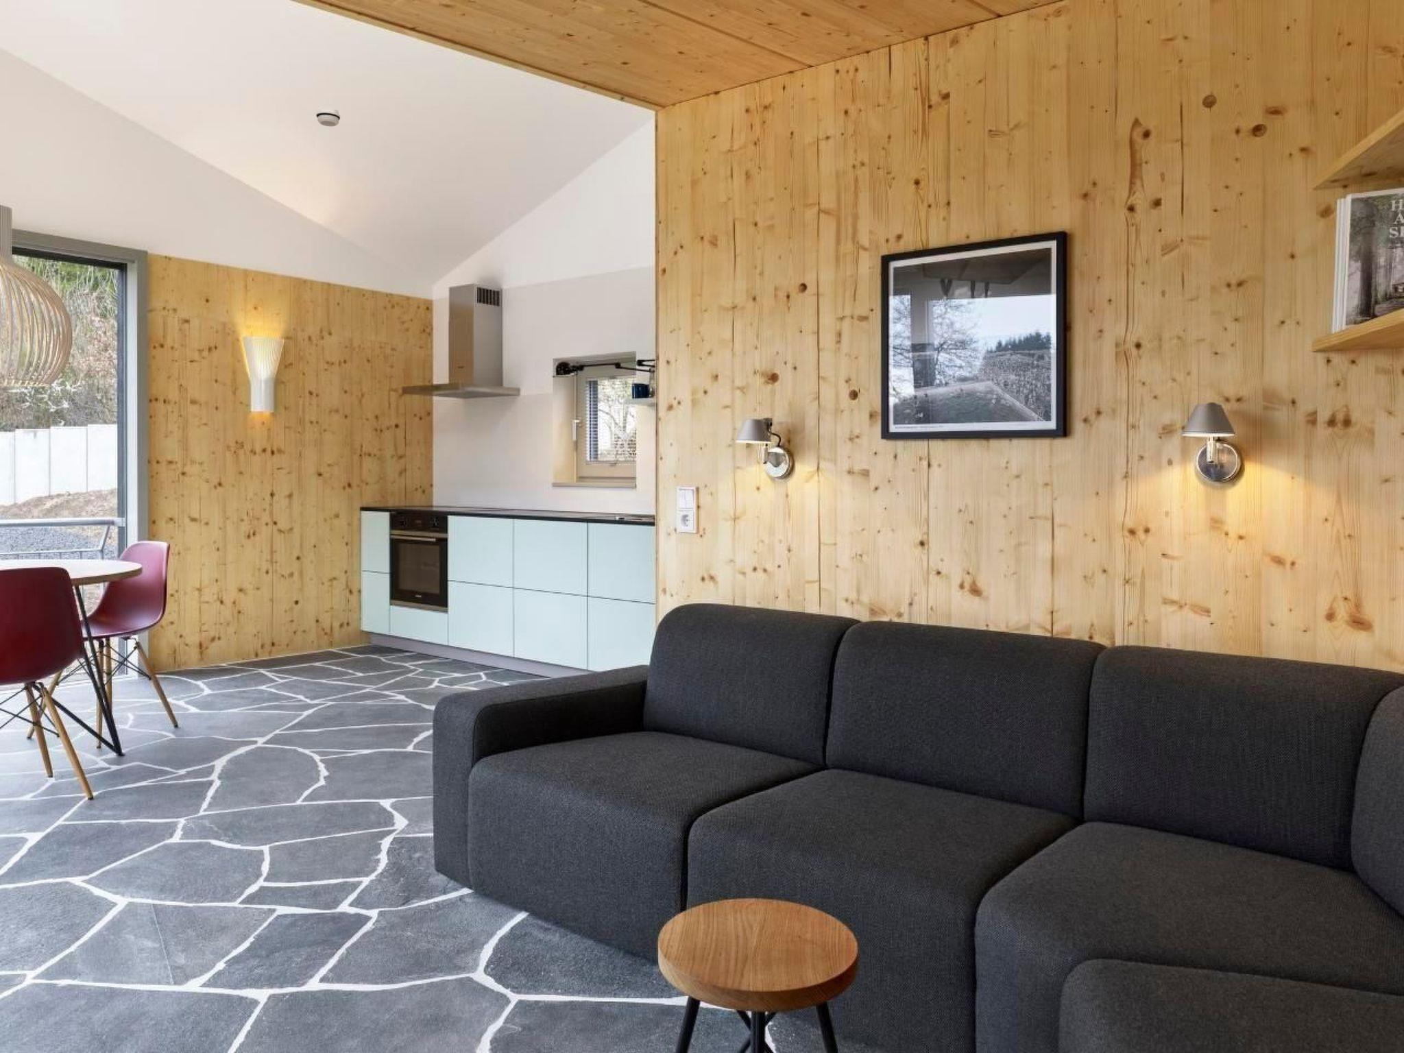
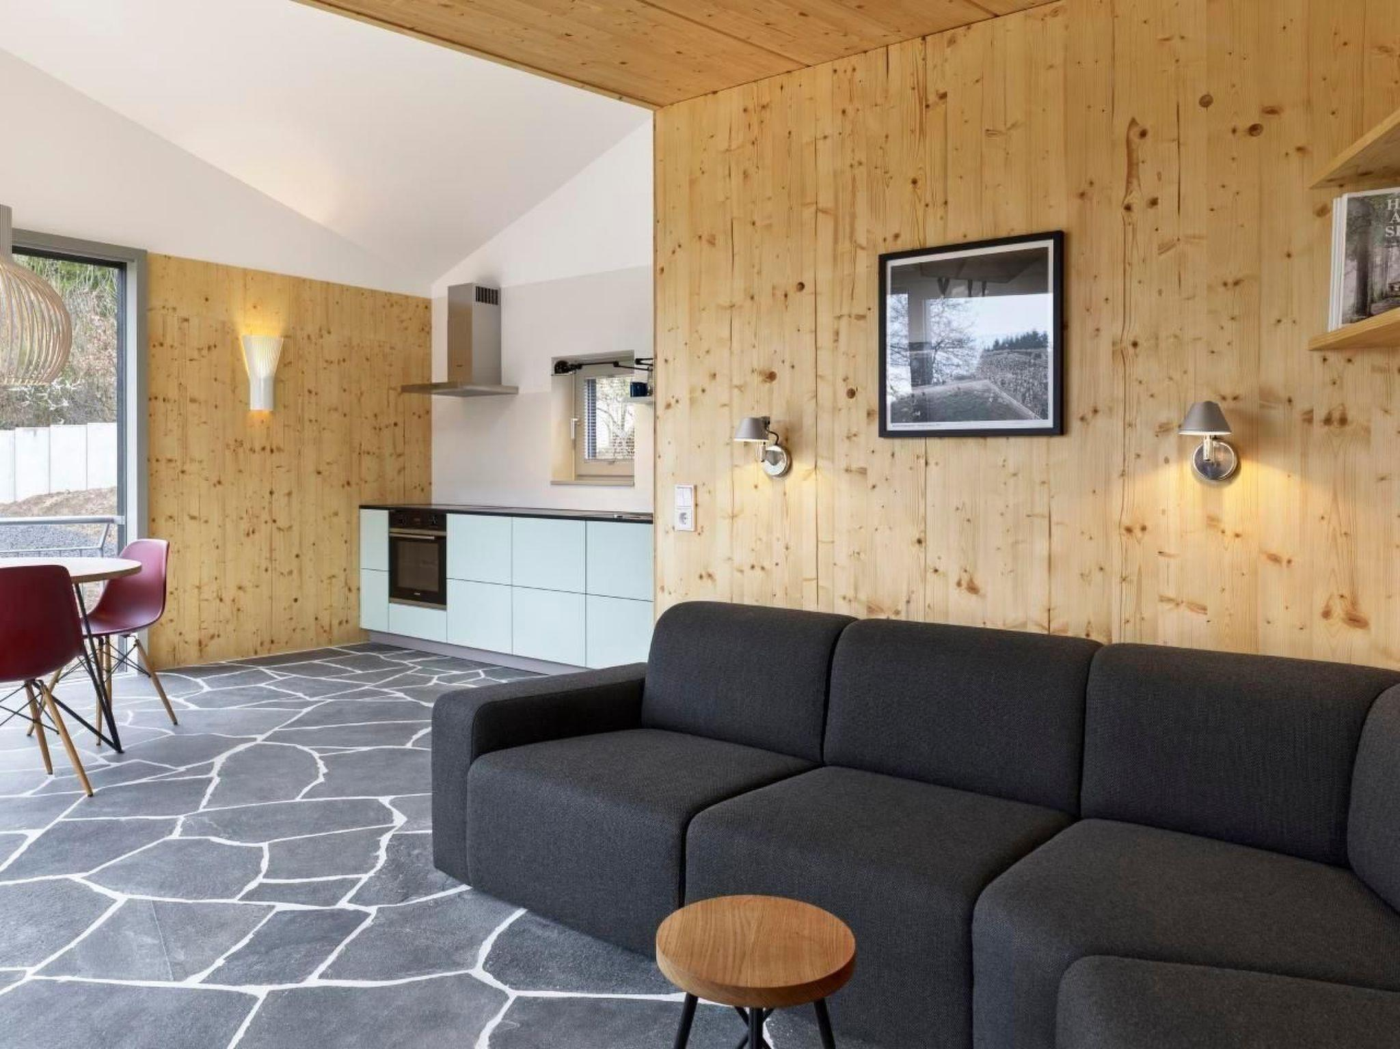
- smoke detector [315,106,340,127]
